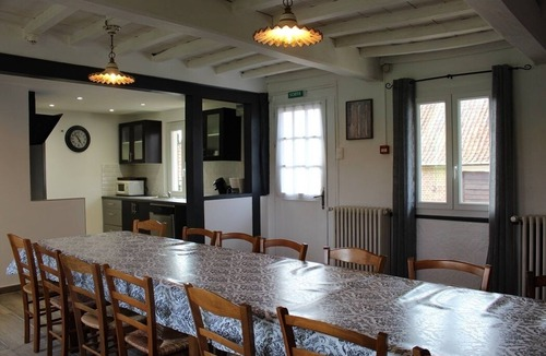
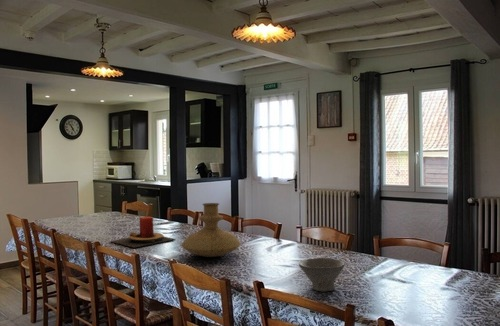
+ bowl [298,257,346,292]
+ vase [180,202,242,258]
+ candle [110,215,177,249]
